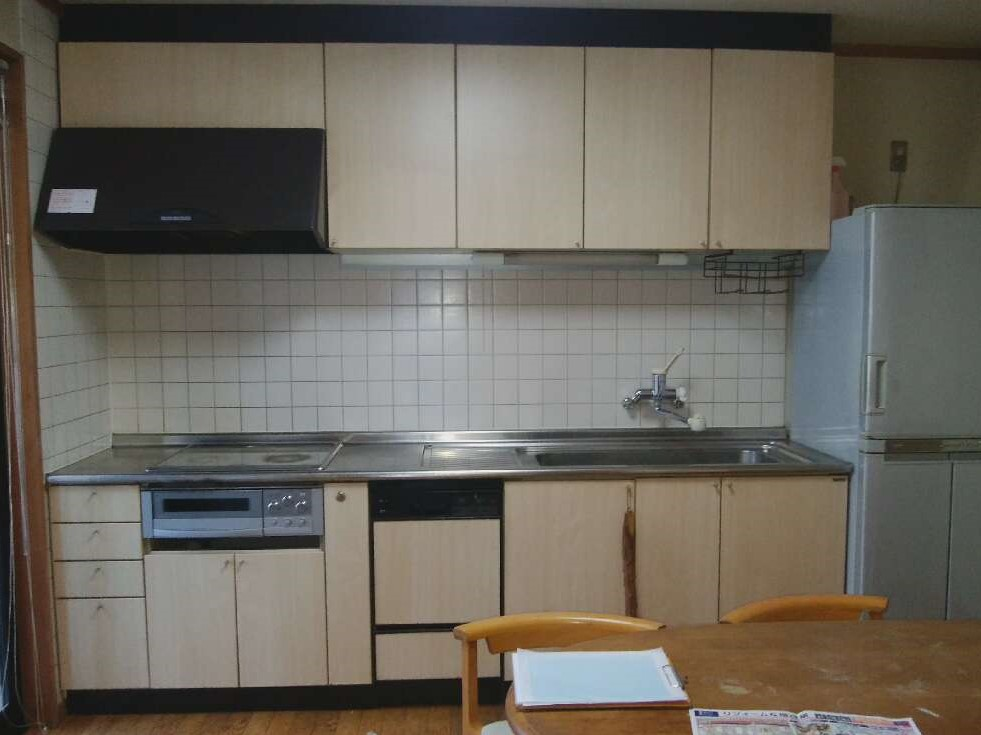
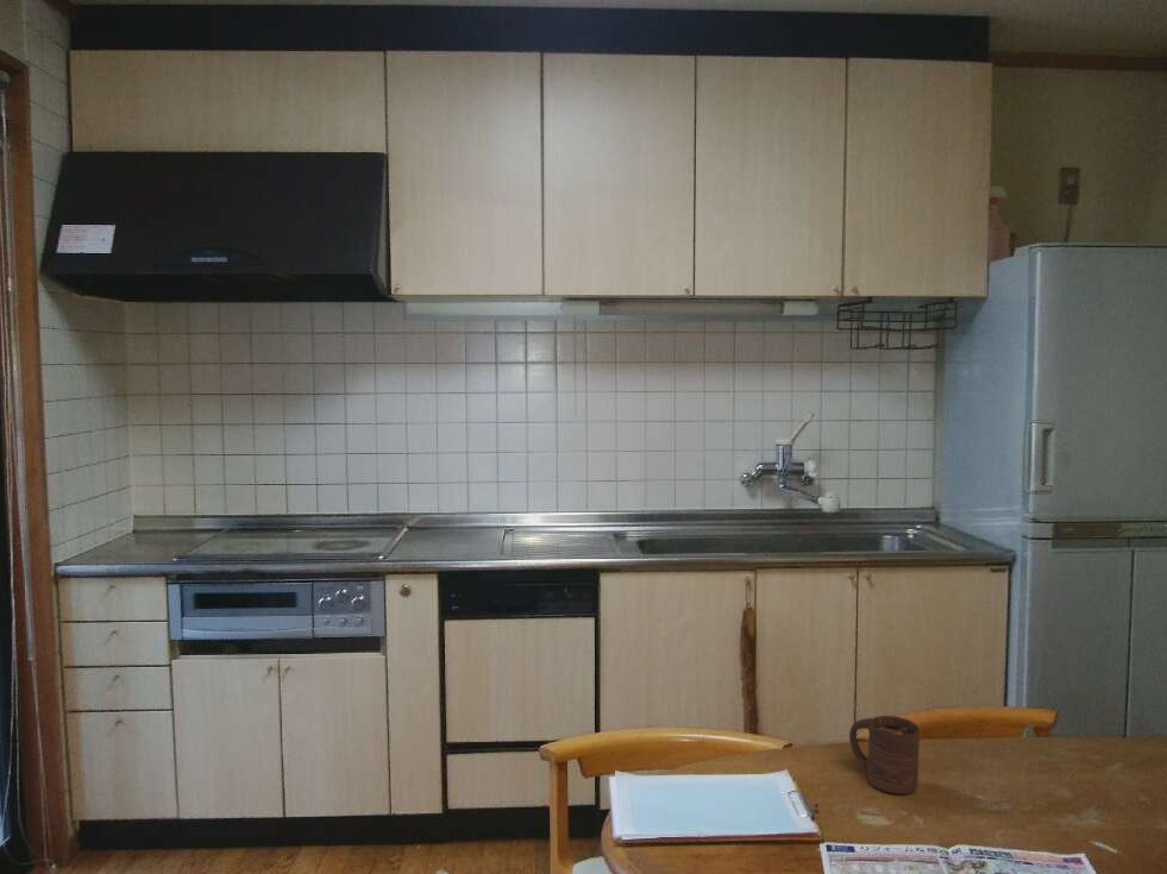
+ cup [848,715,921,796]
